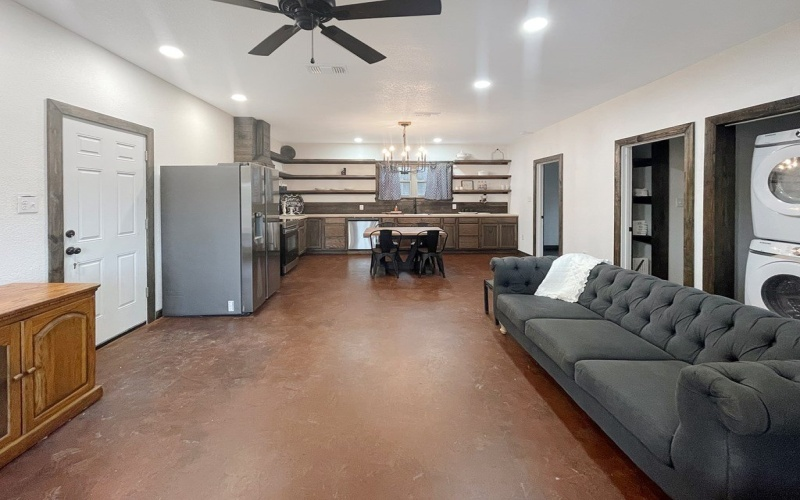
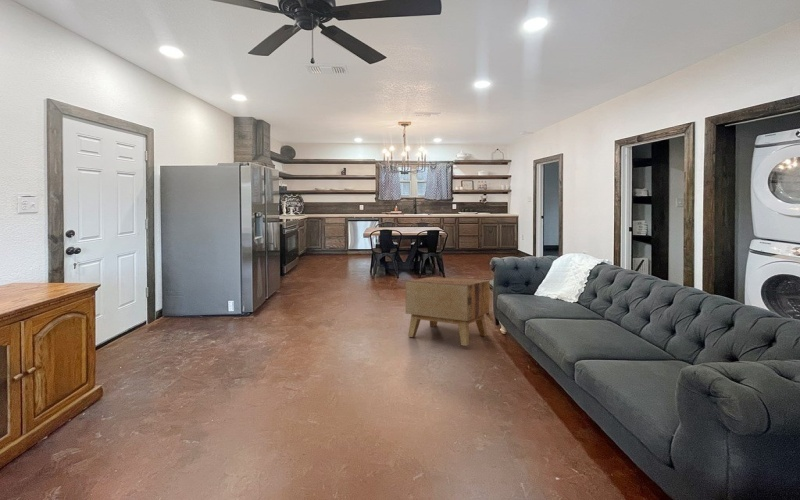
+ side table [405,276,491,347]
